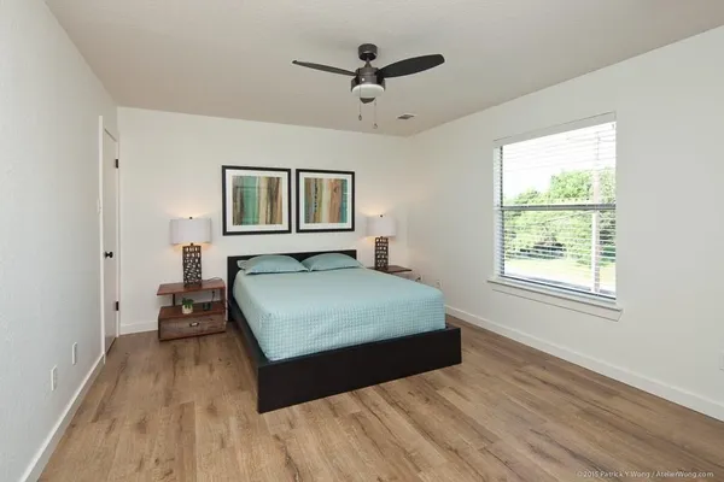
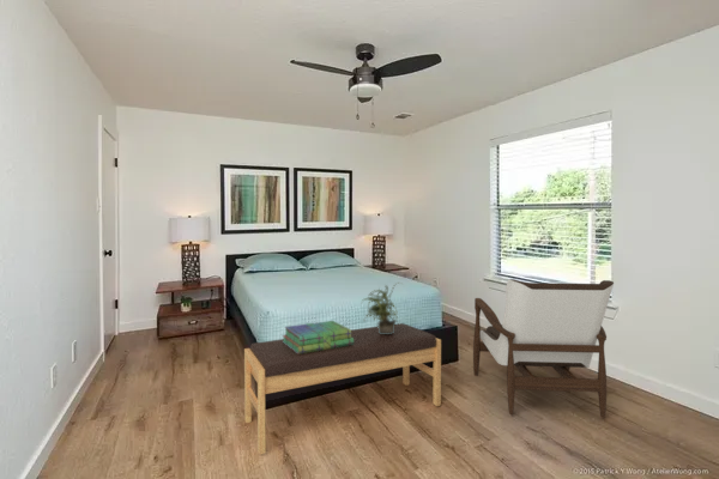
+ potted plant [361,281,403,334]
+ armchair [472,278,615,419]
+ bench [243,322,442,455]
+ stack of books [282,320,354,354]
